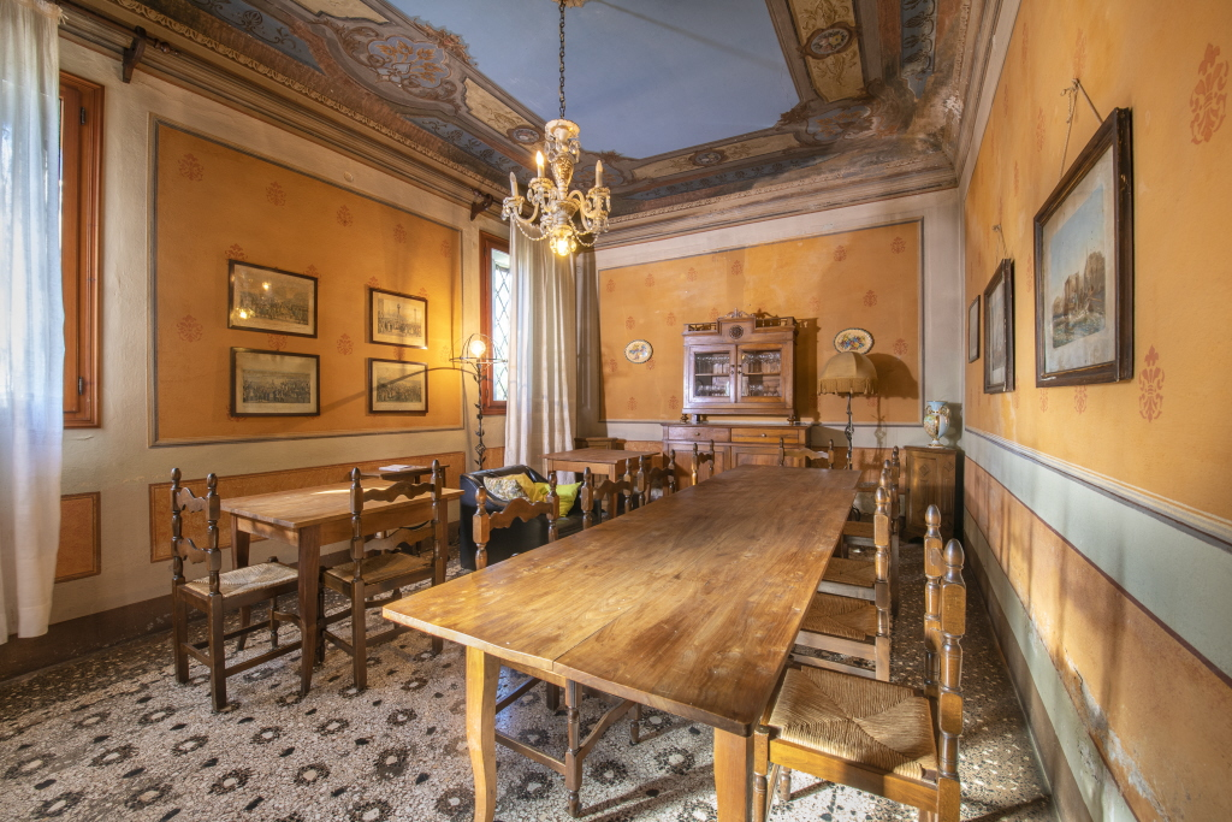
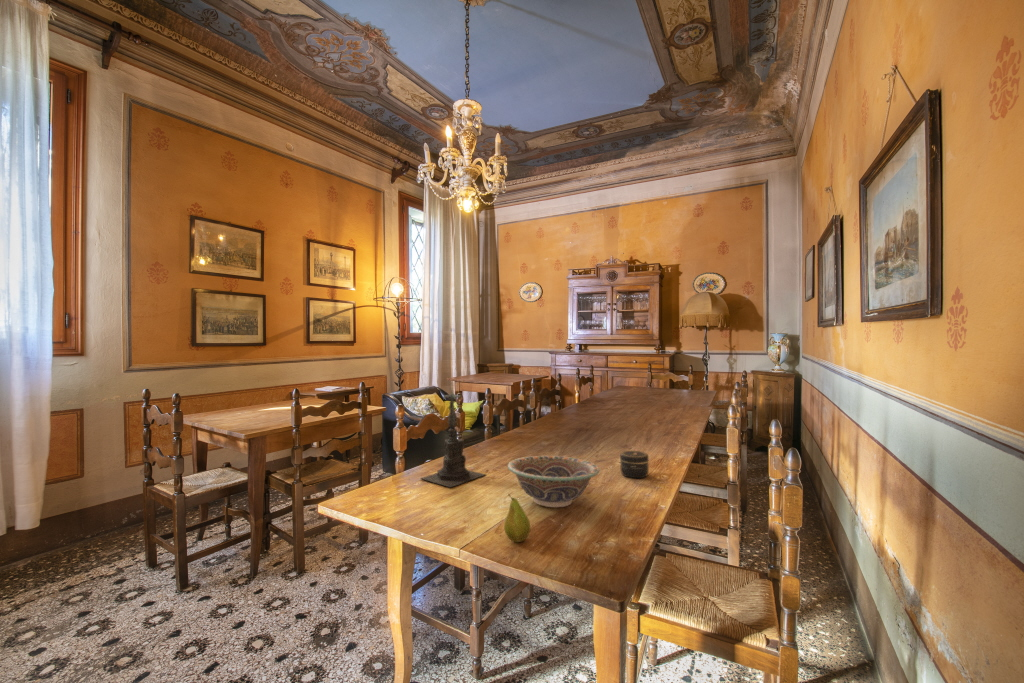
+ fruit [503,493,531,543]
+ decorative bowl [507,455,600,508]
+ candle holder [419,383,487,489]
+ jar [619,450,650,479]
